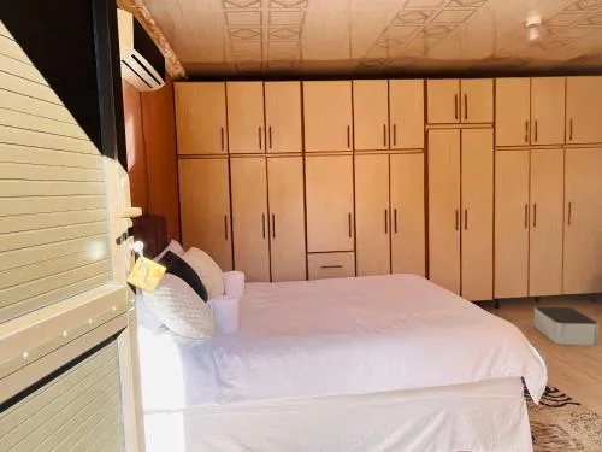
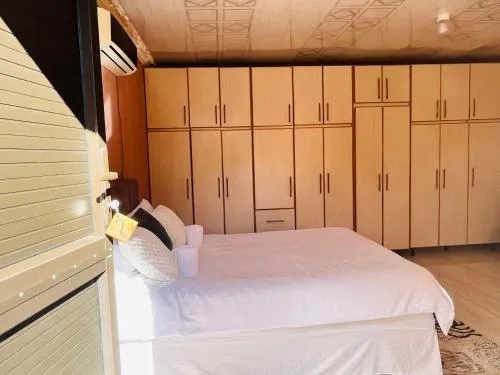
- storage bin [533,305,600,347]
